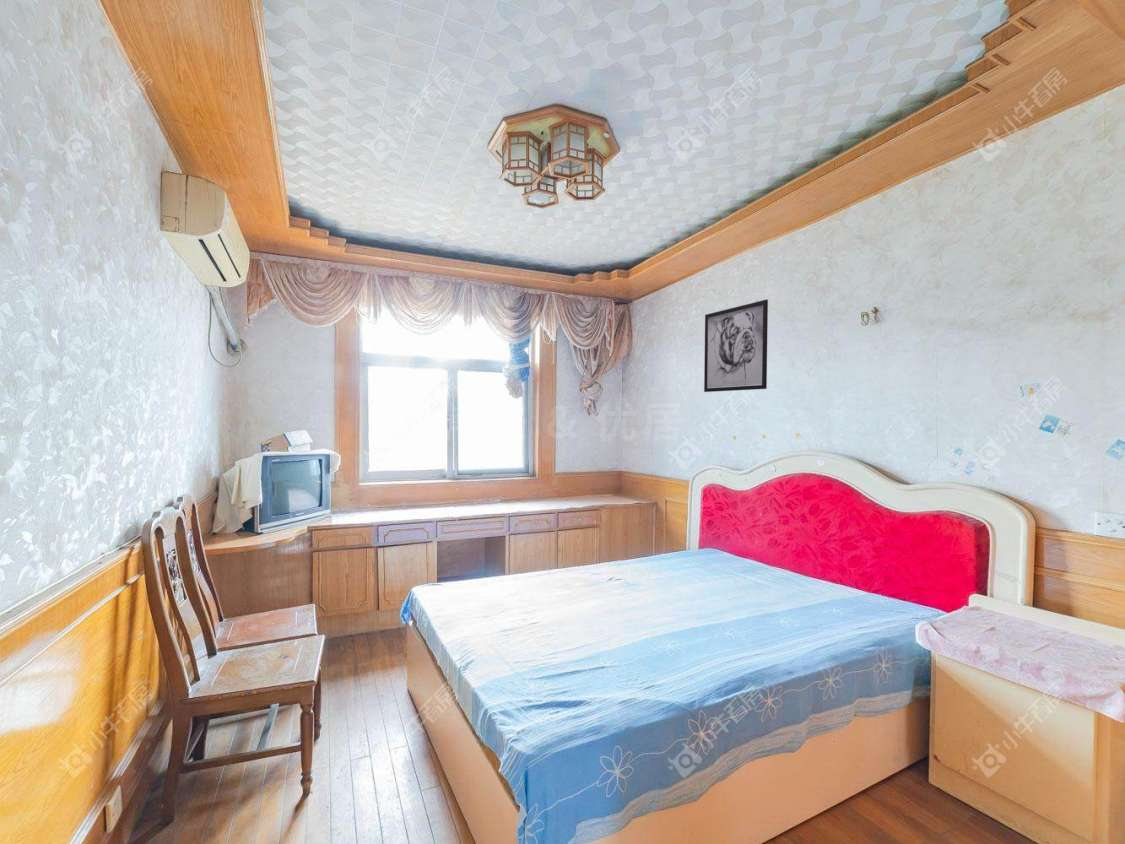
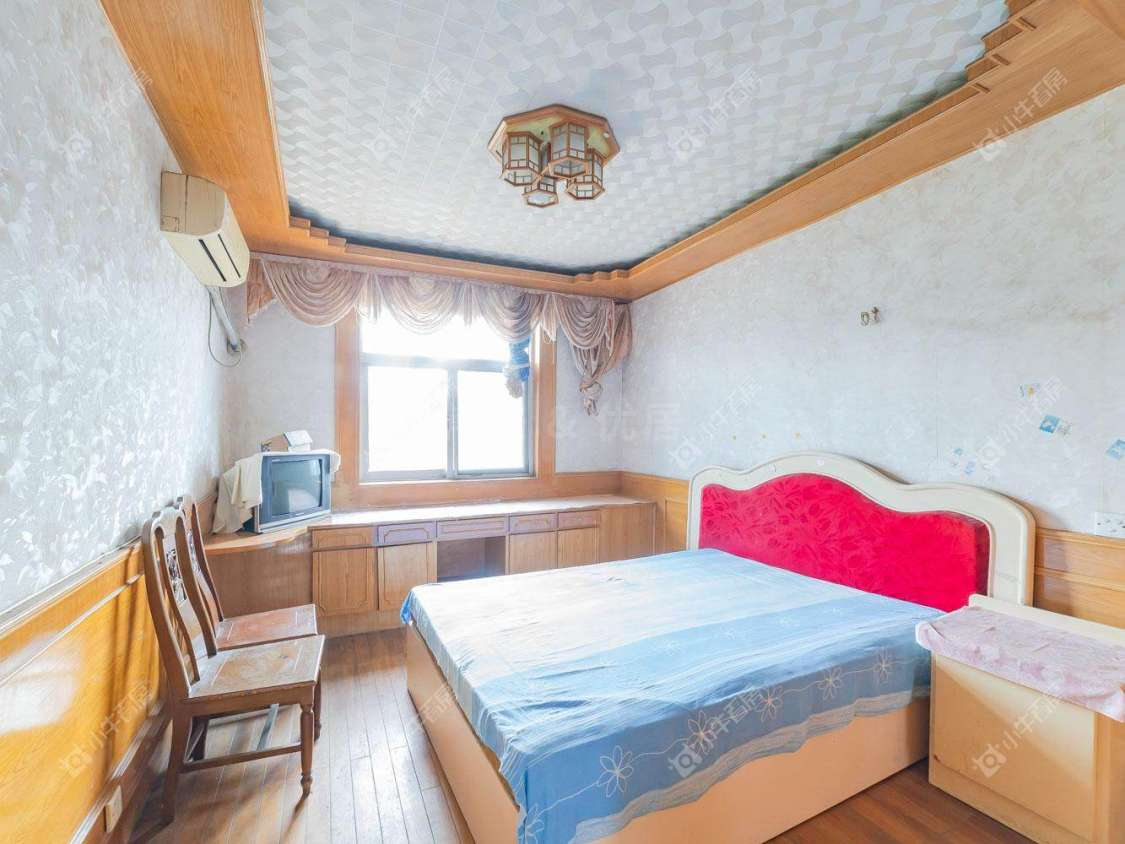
- wall art [703,298,769,393]
